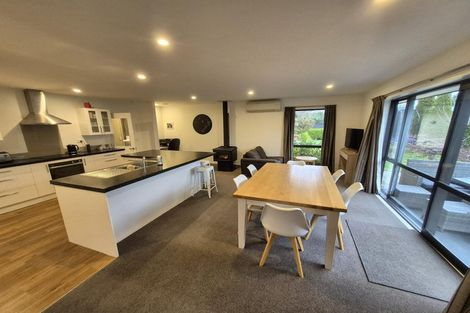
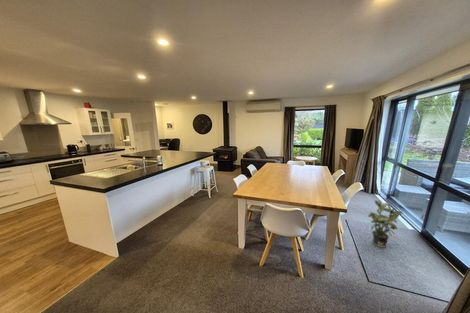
+ potted plant [367,198,404,249]
